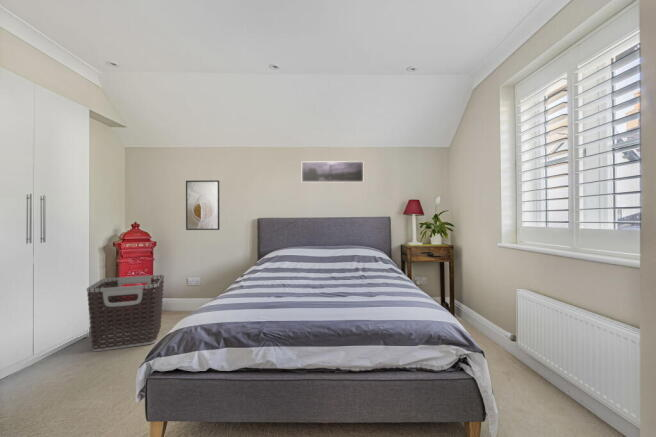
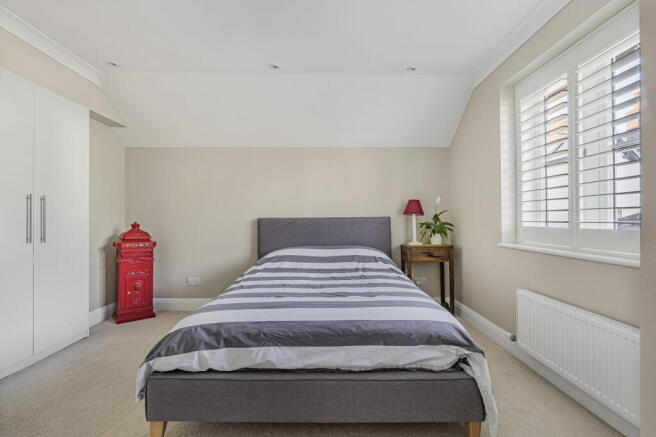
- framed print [301,160,364,184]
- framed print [185,179,220,231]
- clothes hamper [86,274,165,352]
